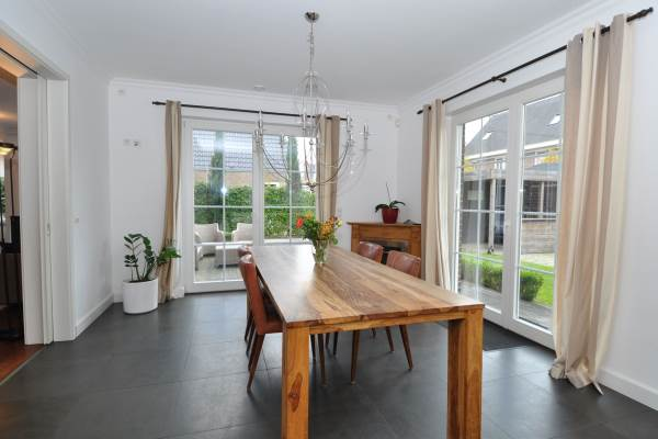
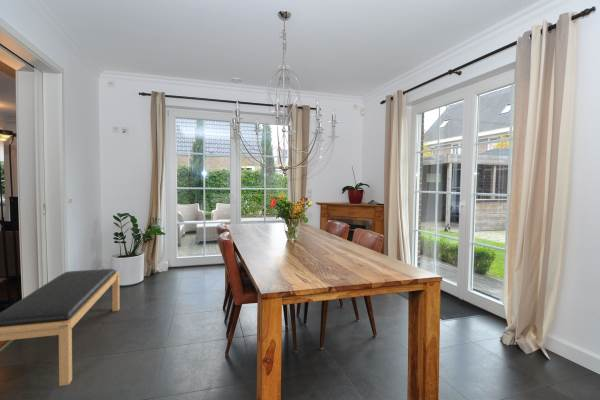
+ bench [0,268,120,387]
